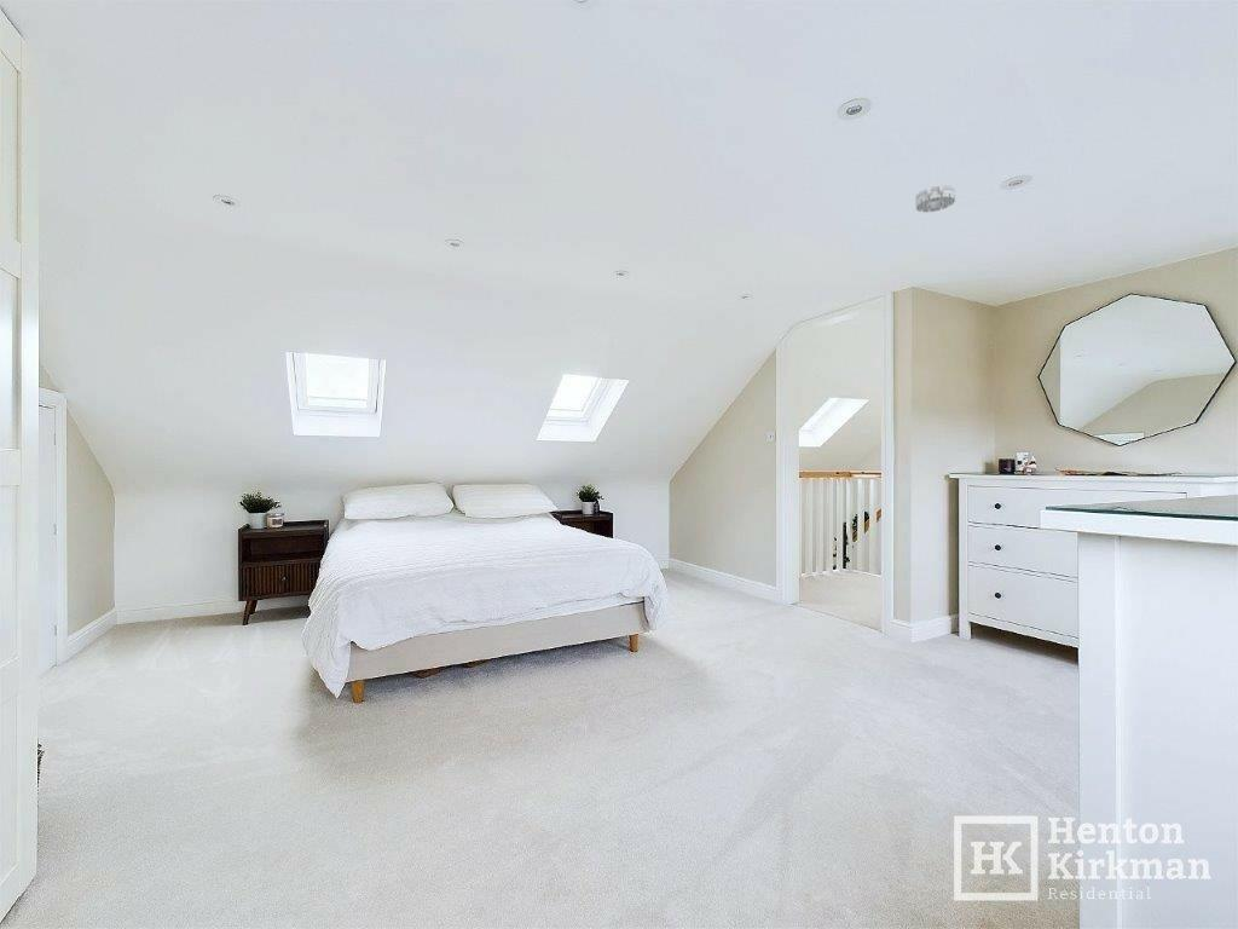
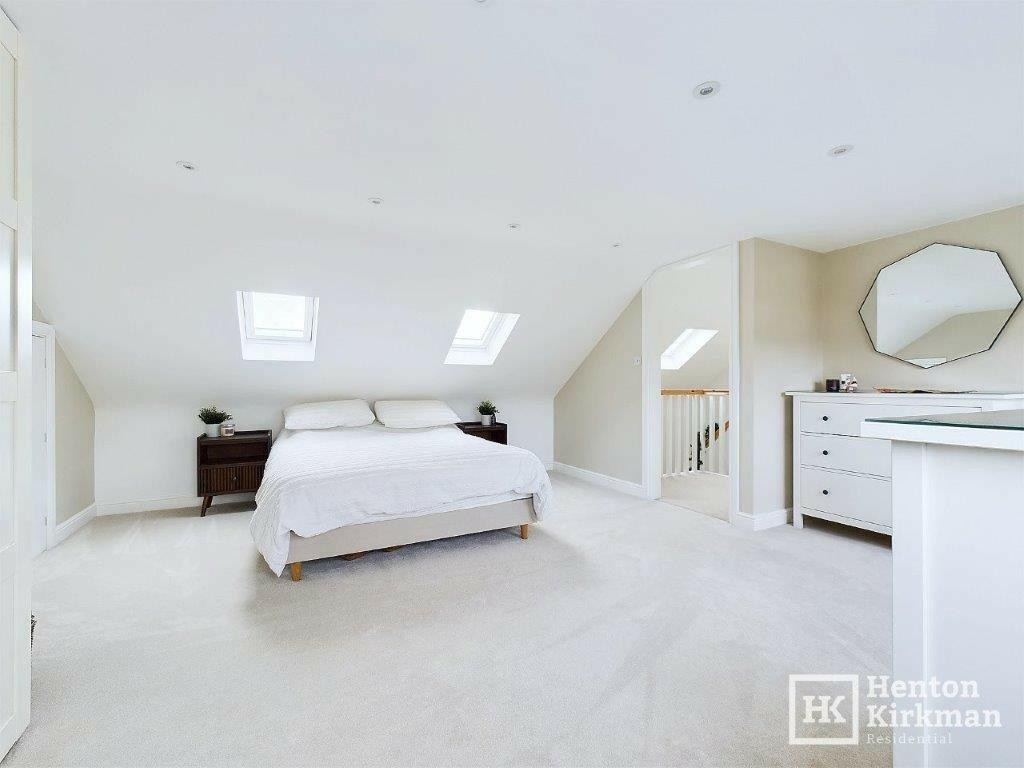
- smoke detector [914,183,956,213]
